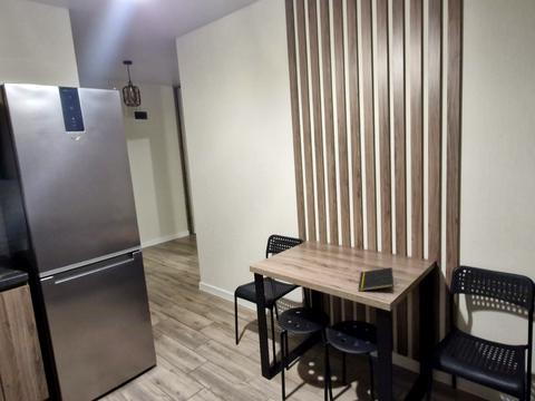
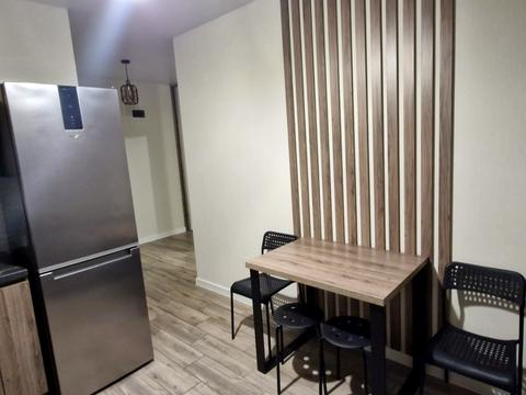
- notepad [357,266,395,292]
